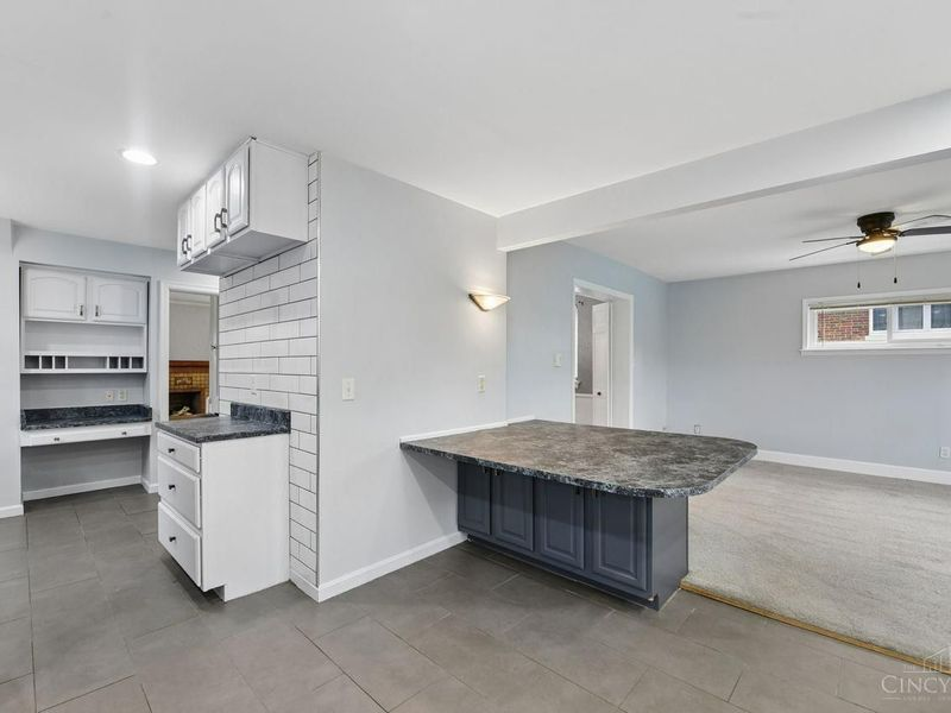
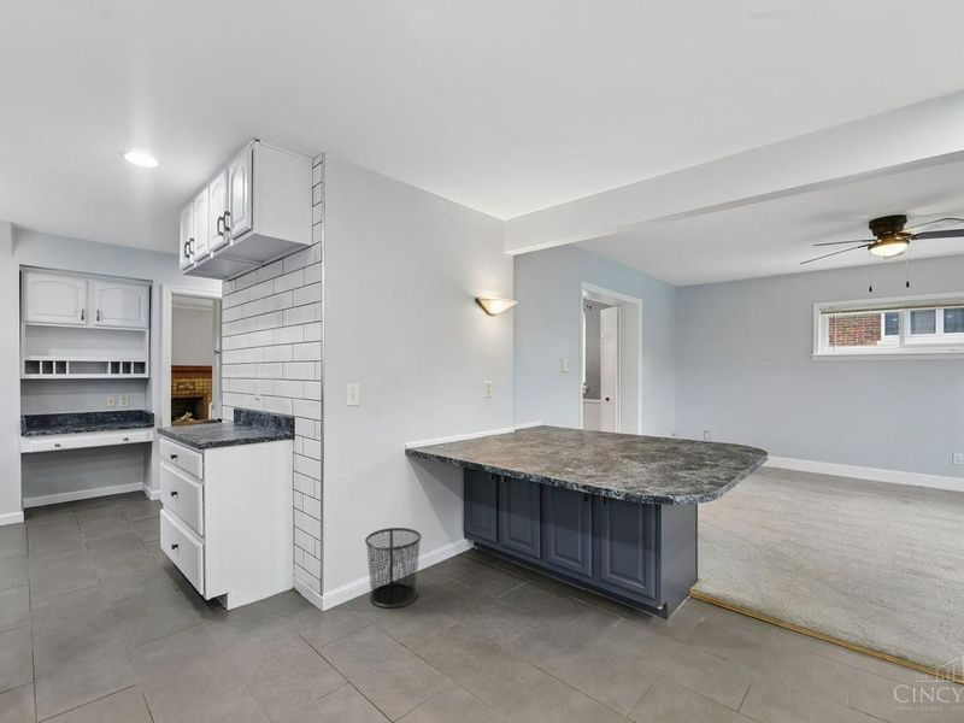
+ waste bin [364,527,423,609]
